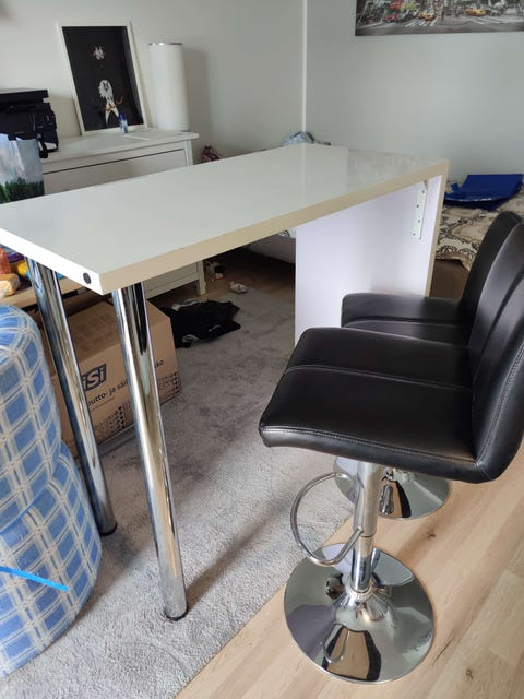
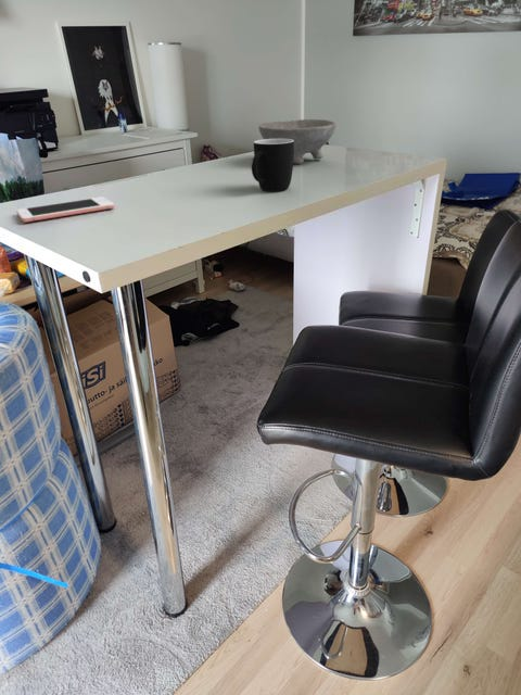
+ bowl [257,118,338,165]
+ cell phone [15,195,115,224]
+ mug [251,139,294,192]
